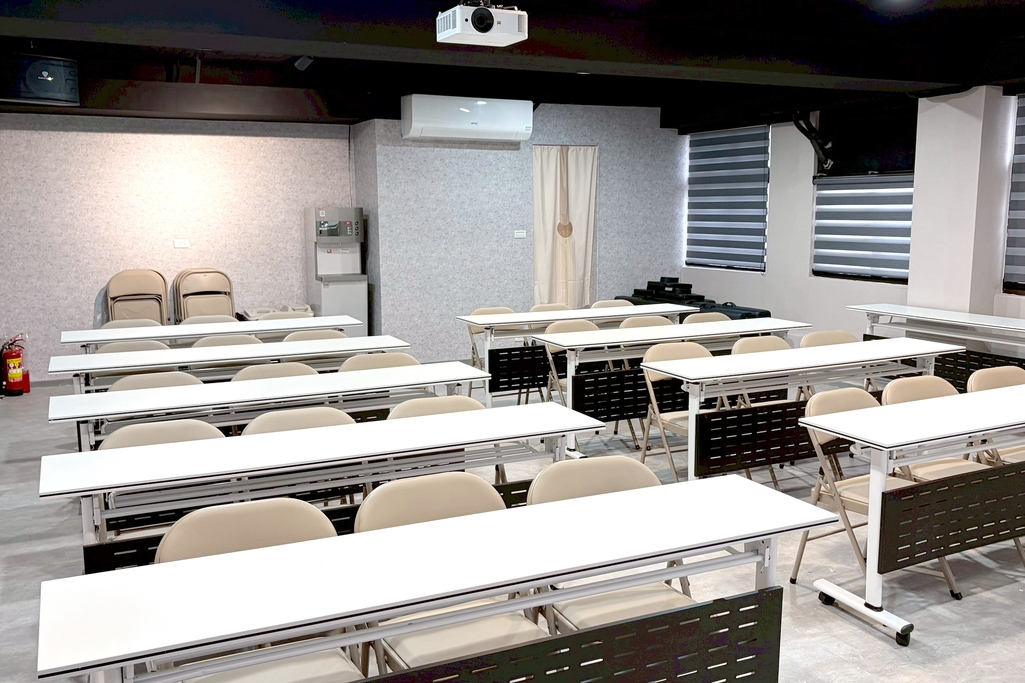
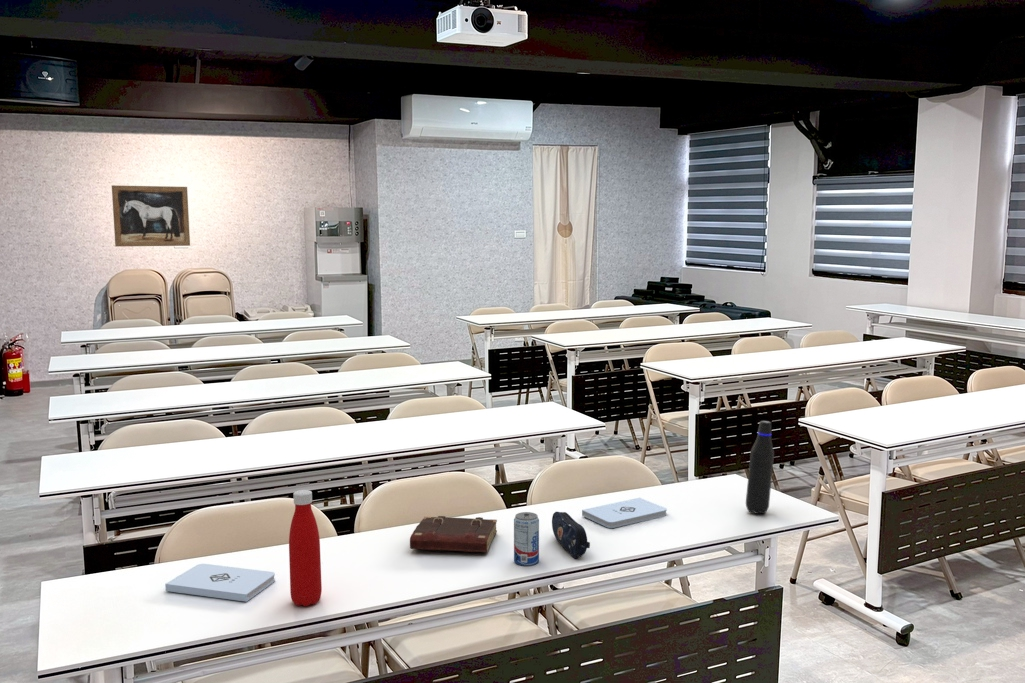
+ wall art [111,184,191,248]
+ notepad [164,563,276,603]
+ water bottle [745,420,775,515]
+ bottle [288,489,323,607]
+ notepad [581,497,668,529]
+ book [409,515,498,553]
+ pencil case [551,511,591,559]
+ beverage can [513,511,540,567]
